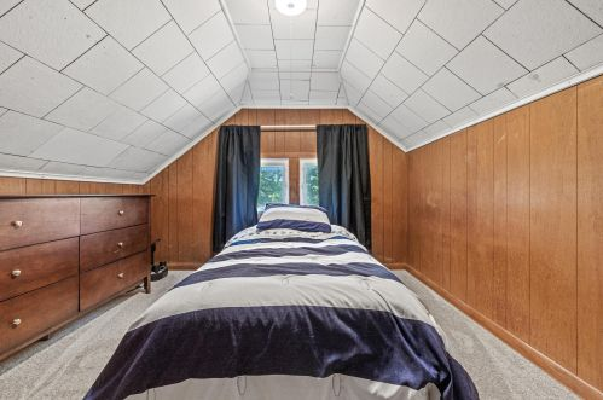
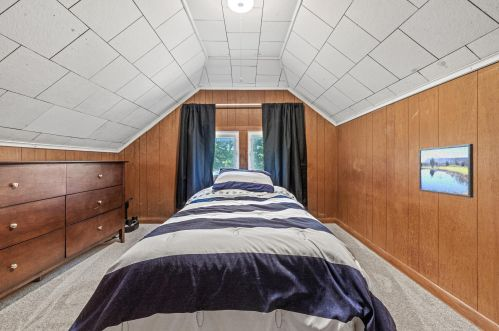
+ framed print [418,143,475,199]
